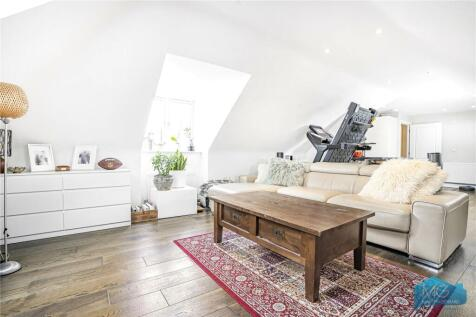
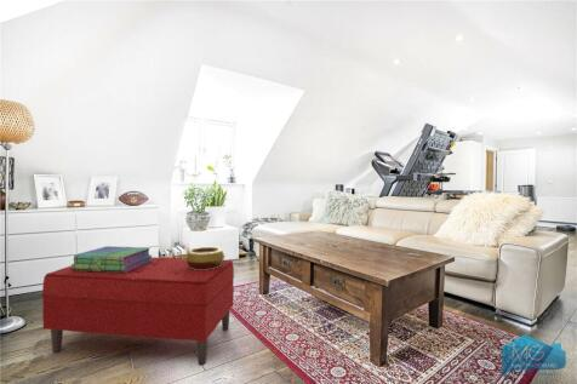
+ decorative bowl [184,246,225,270]
+ stack of books [69,245,153,273]
+ bench [41,256,235,366]
